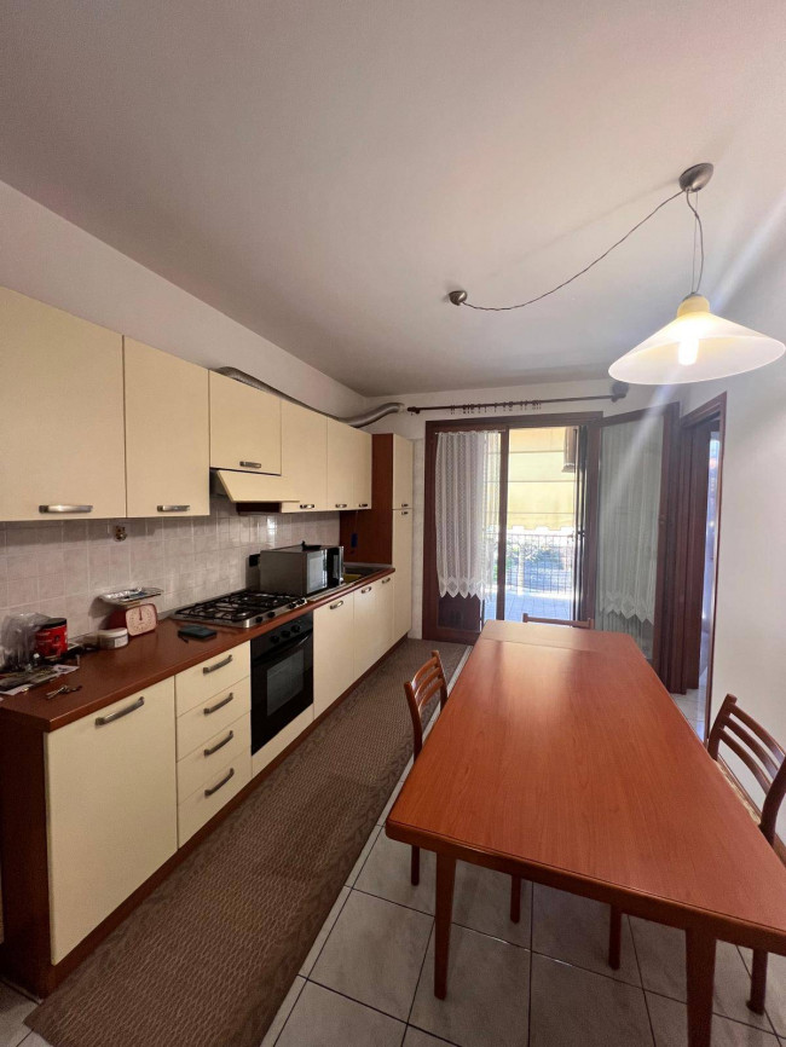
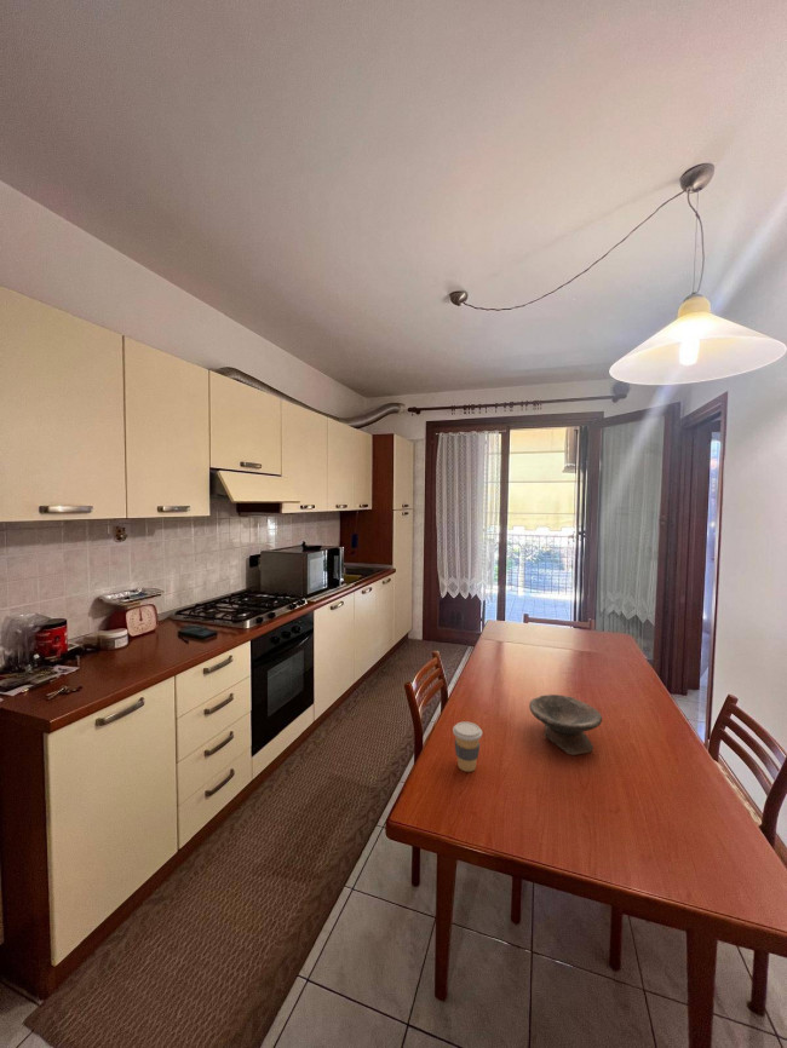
+ coffee cup [452,720,483,772]
+ bowl [528,693,603,756]
